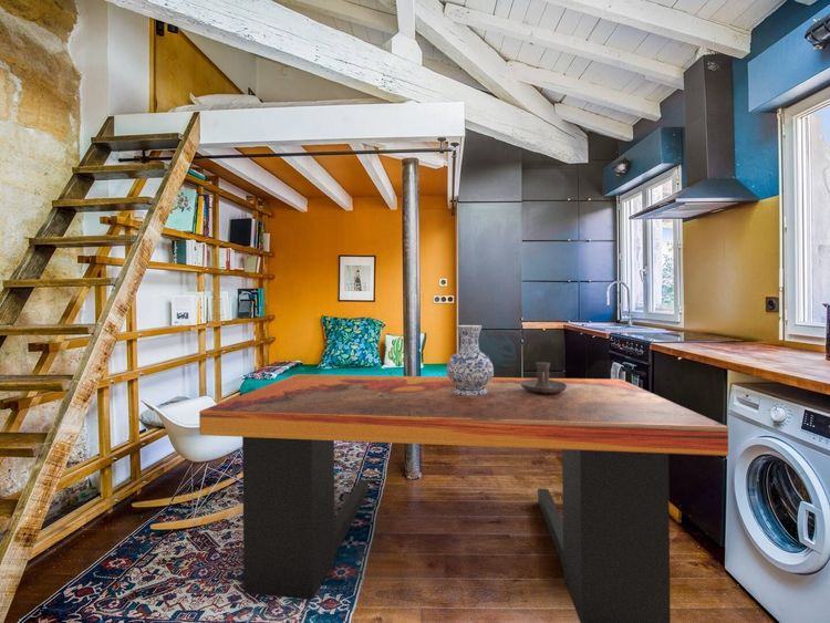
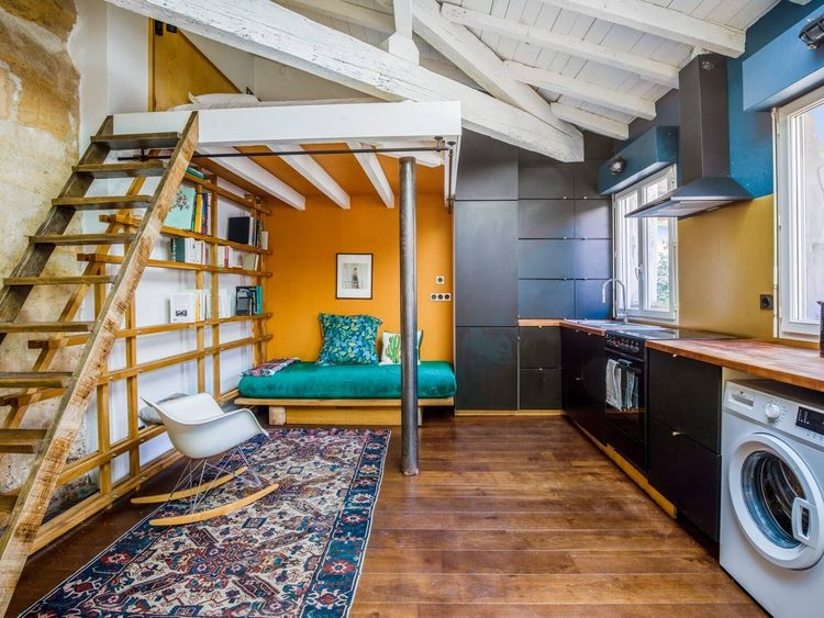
- dining table [198,374,729,623]
- vase [446,324,495,395]
- candle holder [521,361,567,393]
